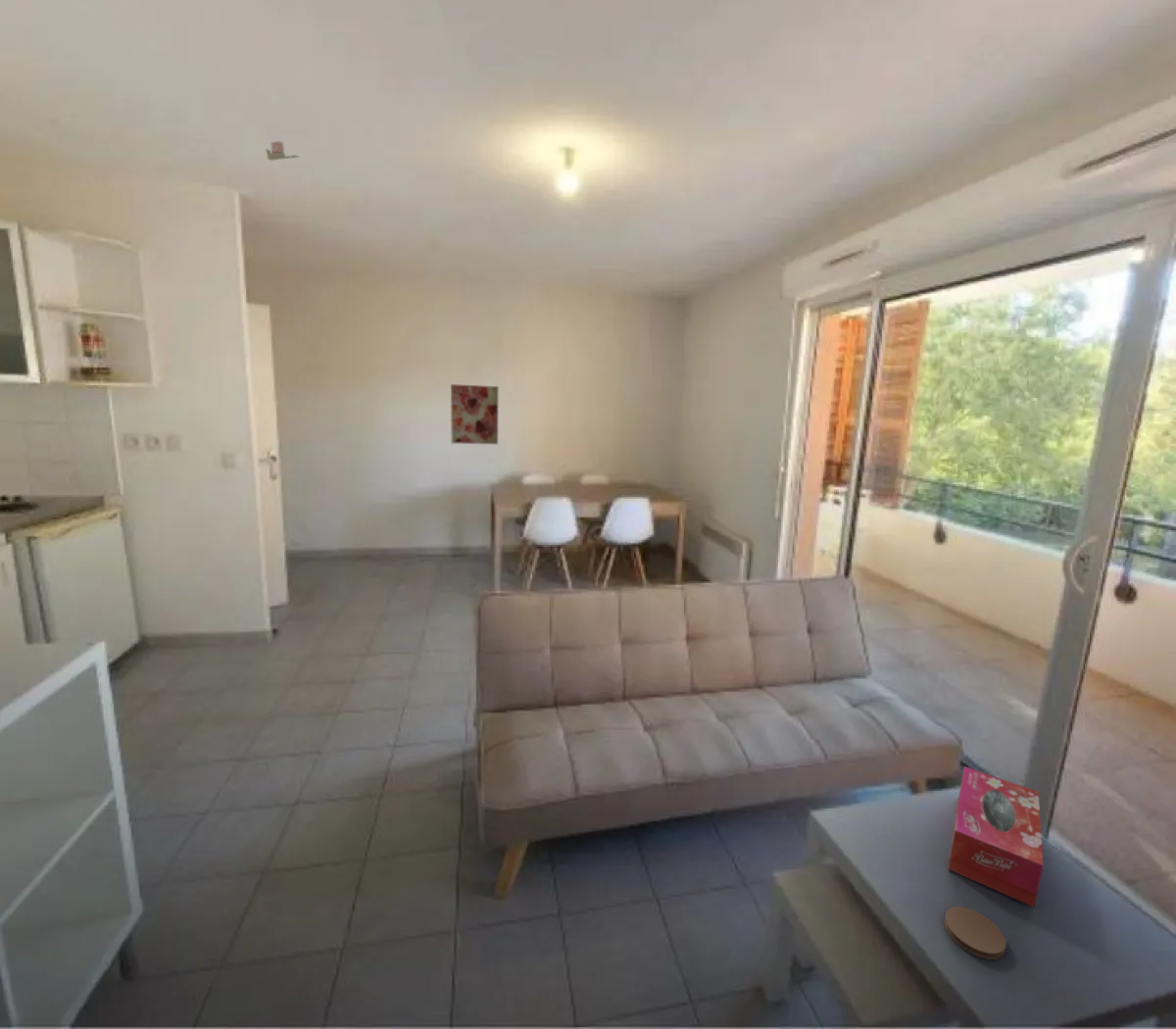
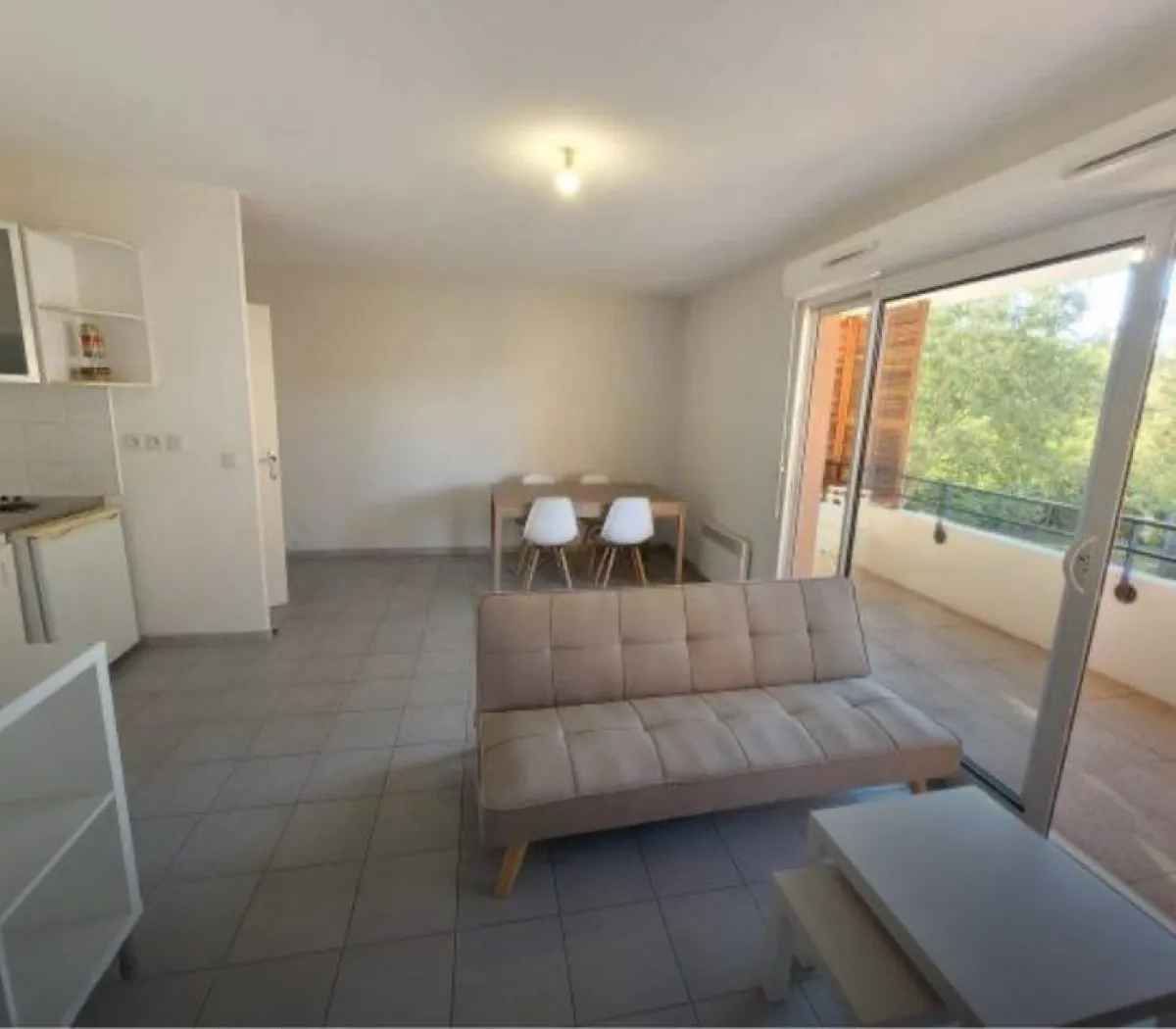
- wall art [450,383,499,445]
- coaster [943,906,1007,960]
- tissue box [947,765,1045,907]
- tape dispenser [265,140,300,162]
